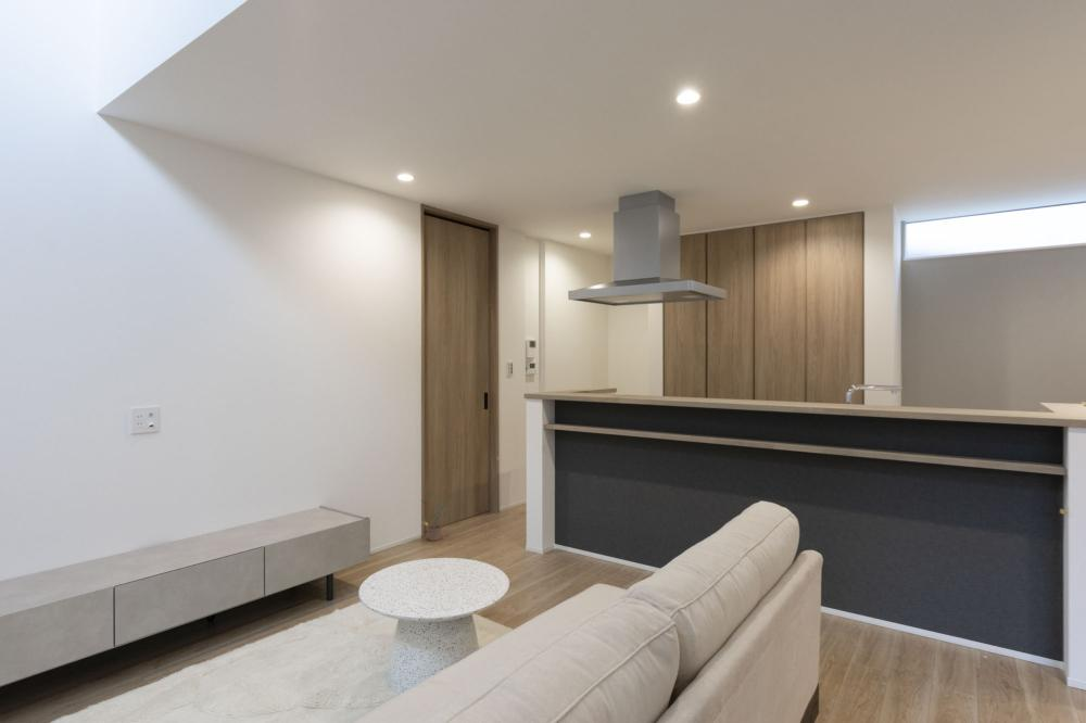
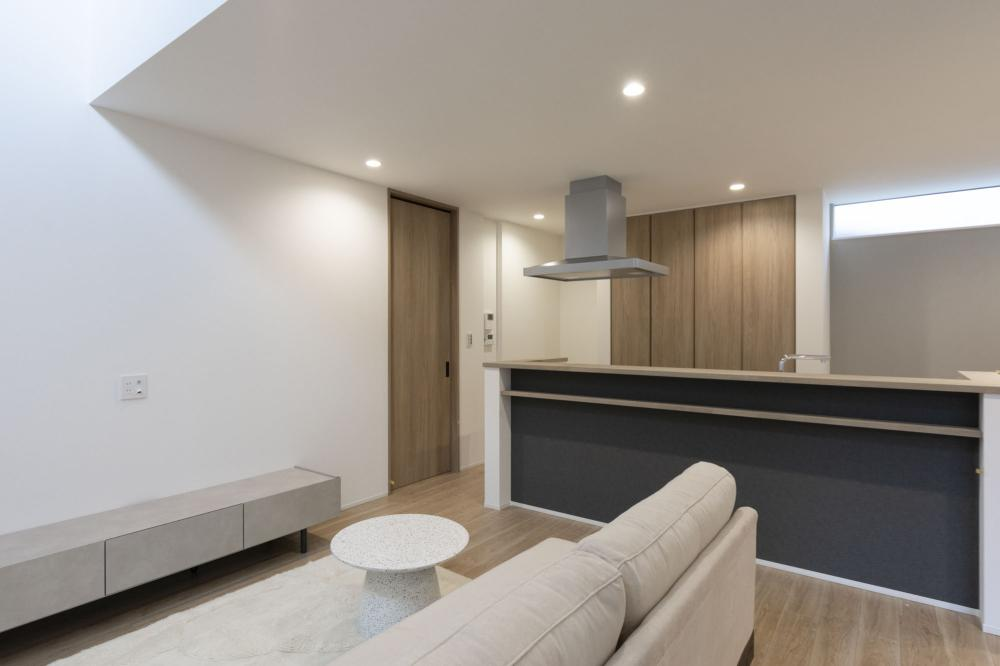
- potted plant [421,490,454,542]
